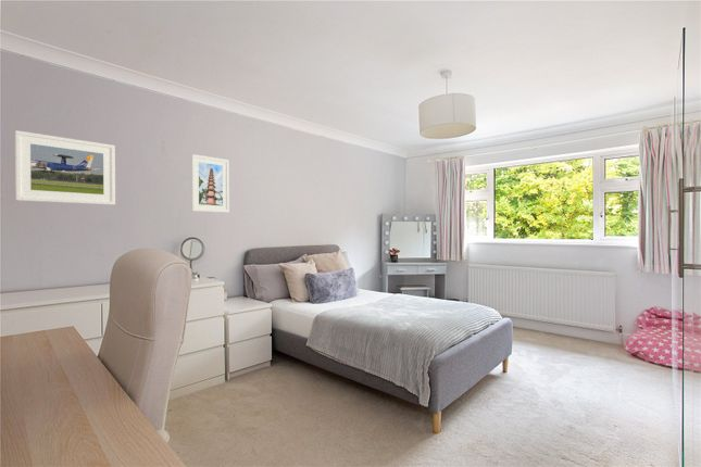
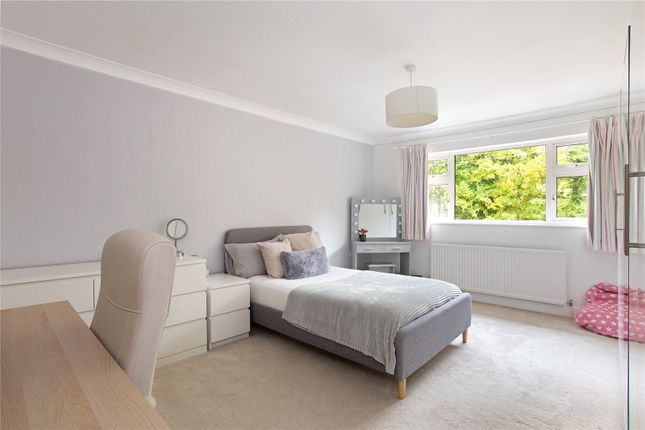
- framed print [190,153,230,214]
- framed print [14,129,116,206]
